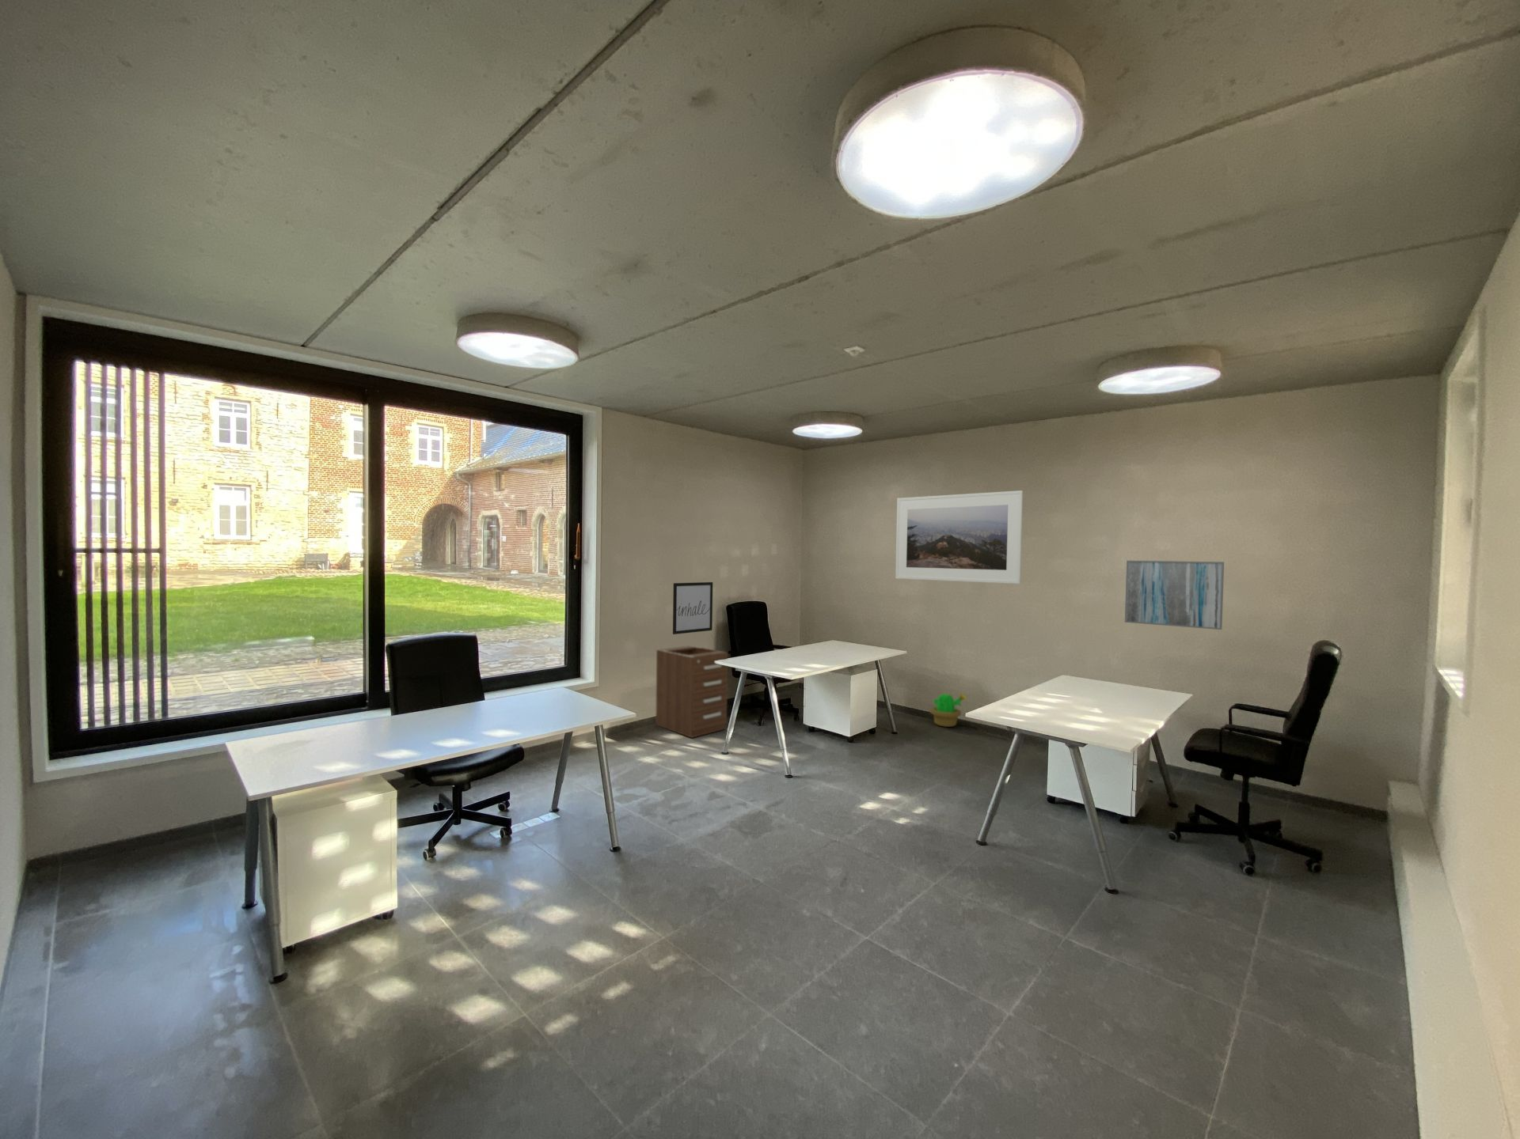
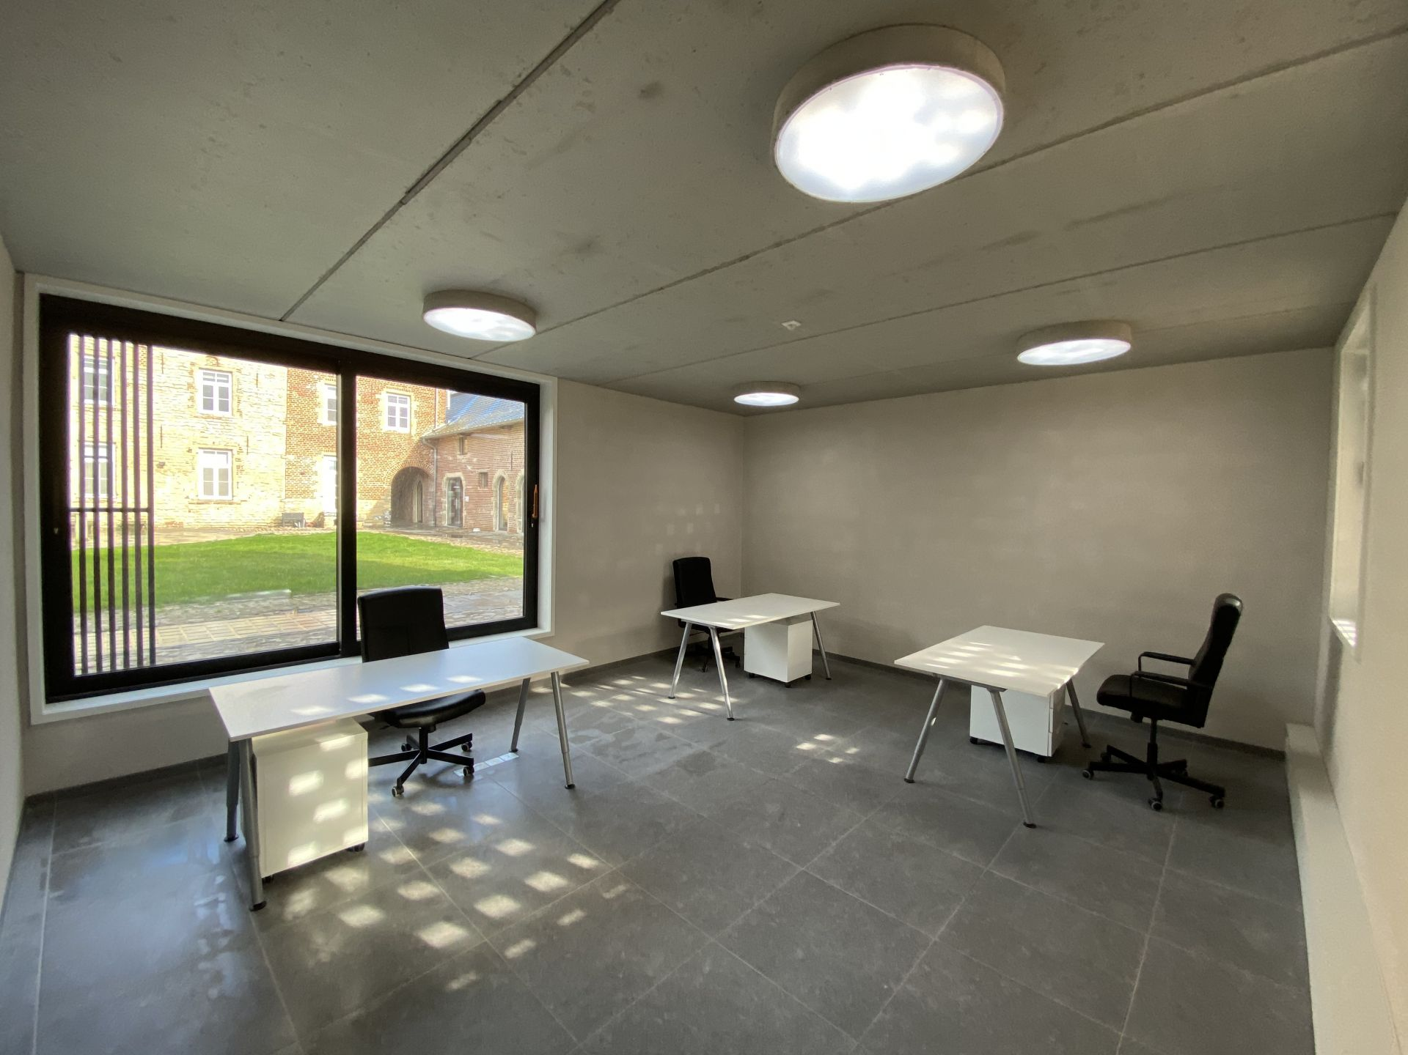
- wall art [673,581,713,635]
- filing cabinet [655,645,729,738]
- wall art [1124,560,1224,631]
- decorative plant [930,690,967,727]
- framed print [894,489,1023,585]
